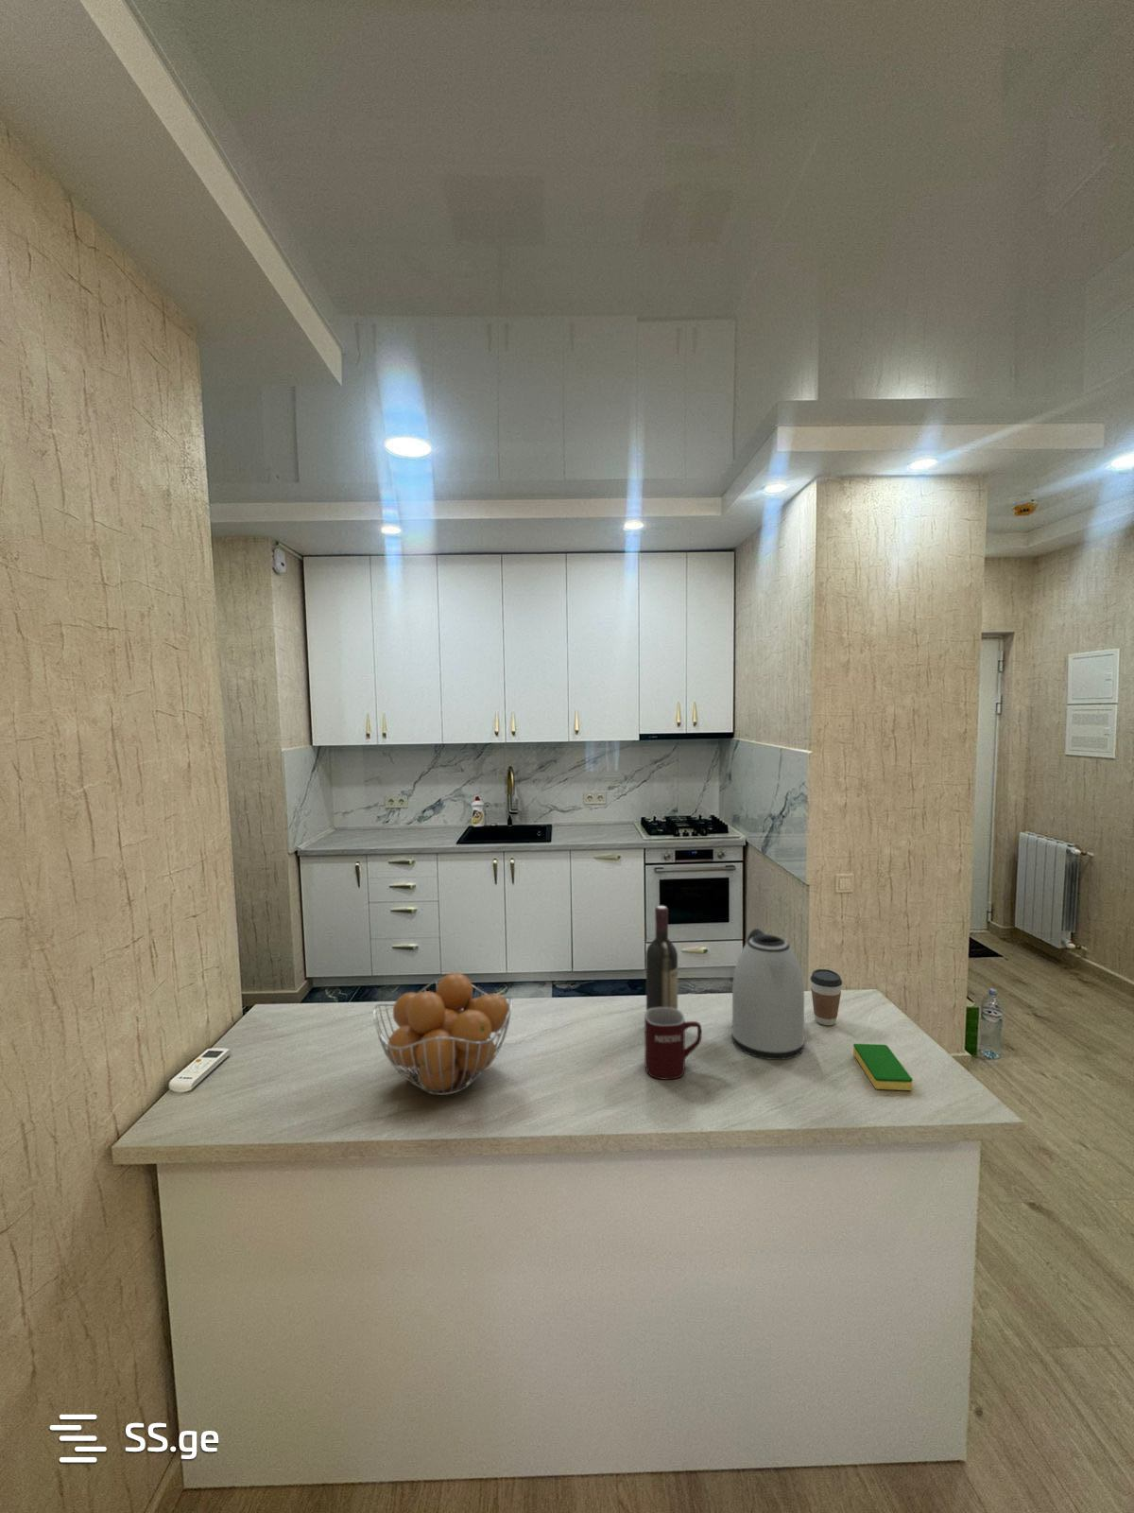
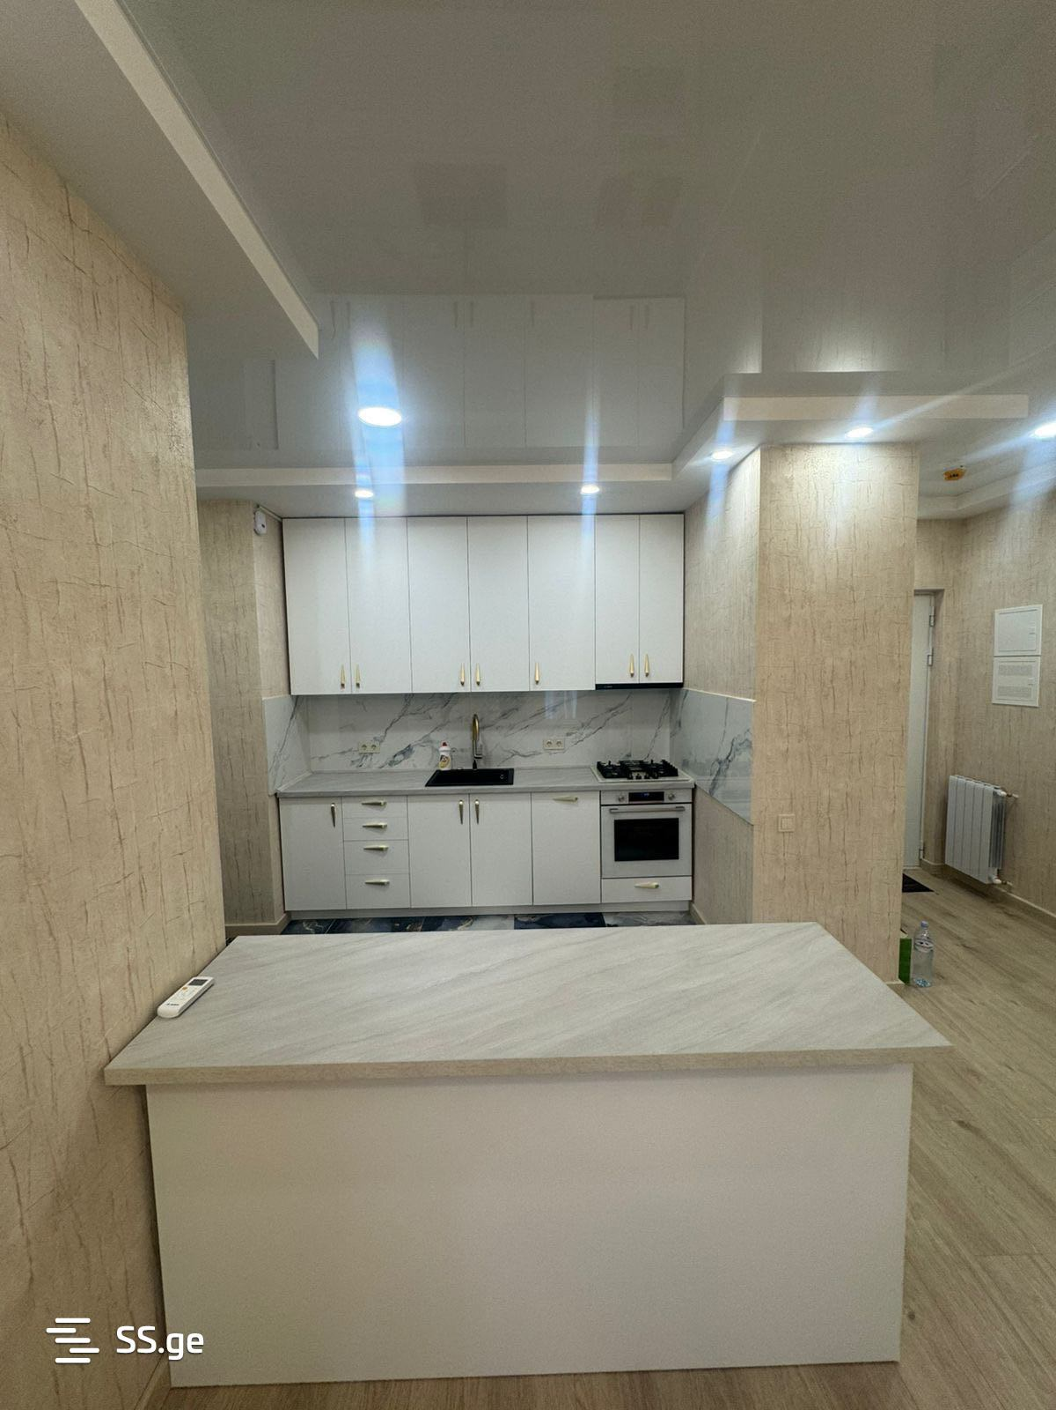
- wine bottle [646,905,679,1011]
- kettle [730,928,805,1061]
- fruit basket [373,971,515,1096]
- dish sponge [853,1044,912,1091]
- coffee cup [810,969,843,1026]
- mug [643,1007,702,1081]
